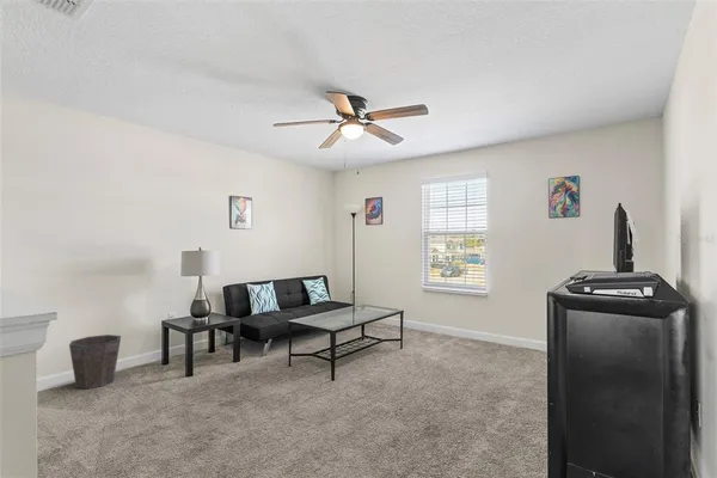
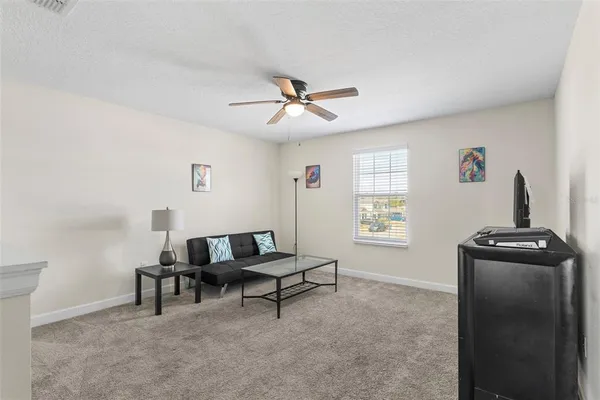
- waste bin [68,333,122,390]
